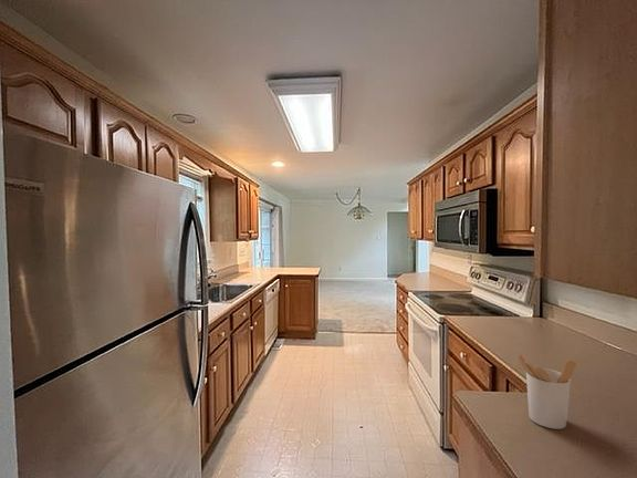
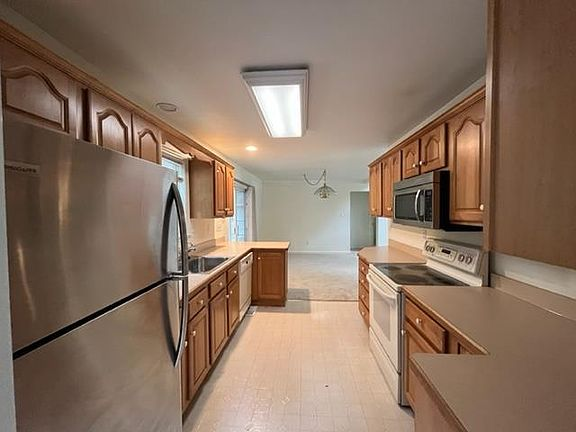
- utensil holder [516,354,577,430]
